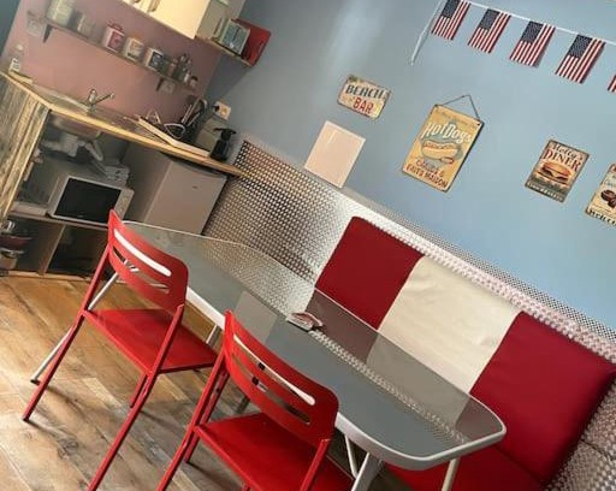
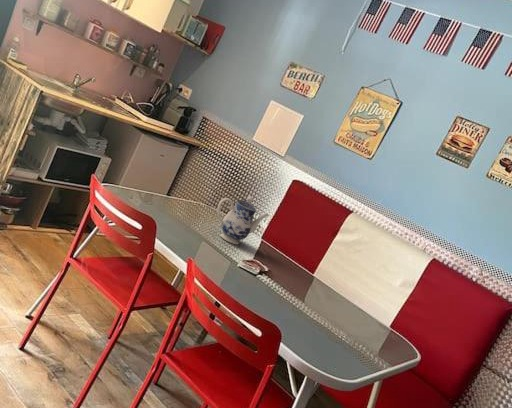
+ teapot [217,195,270,245]
